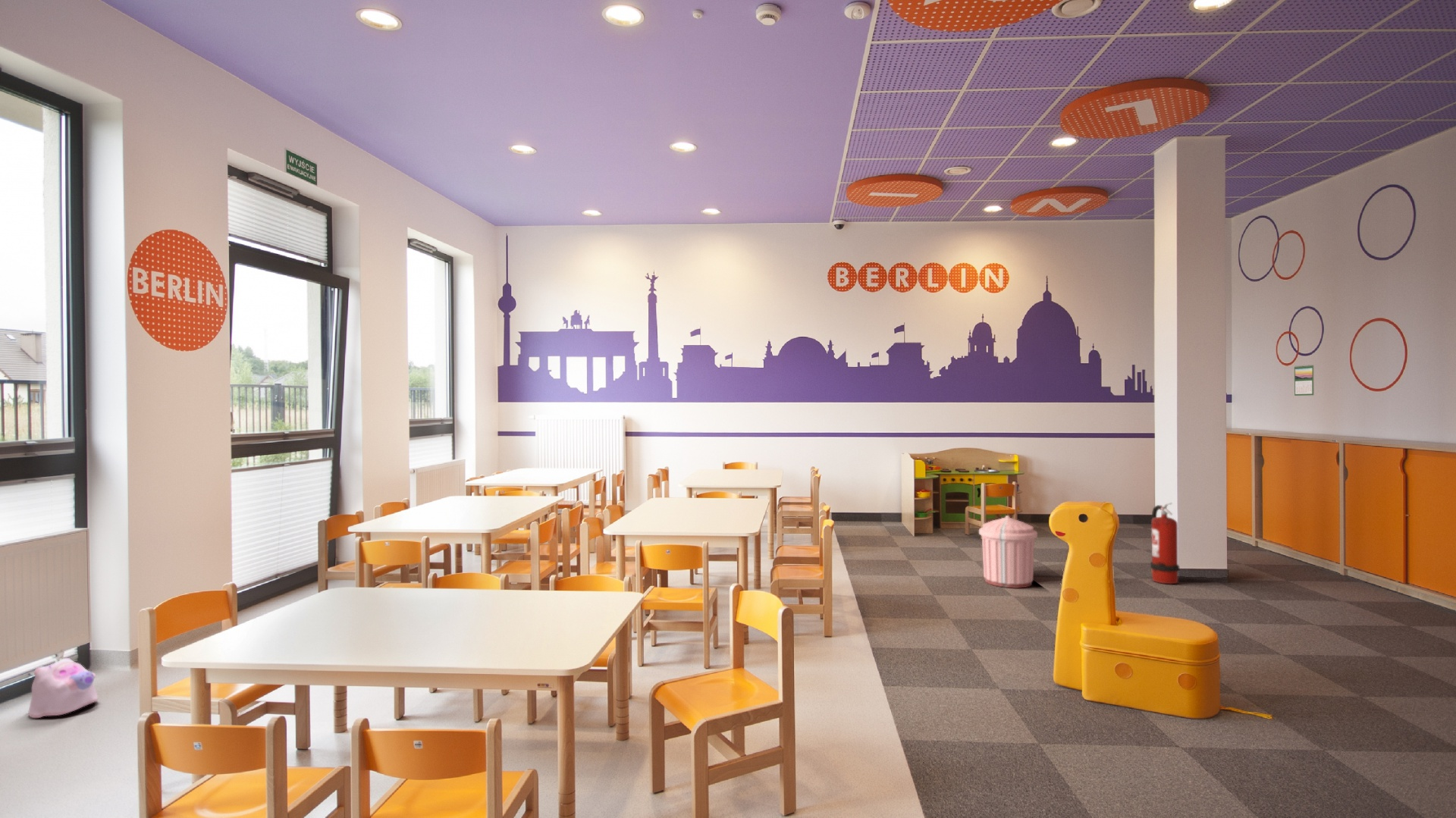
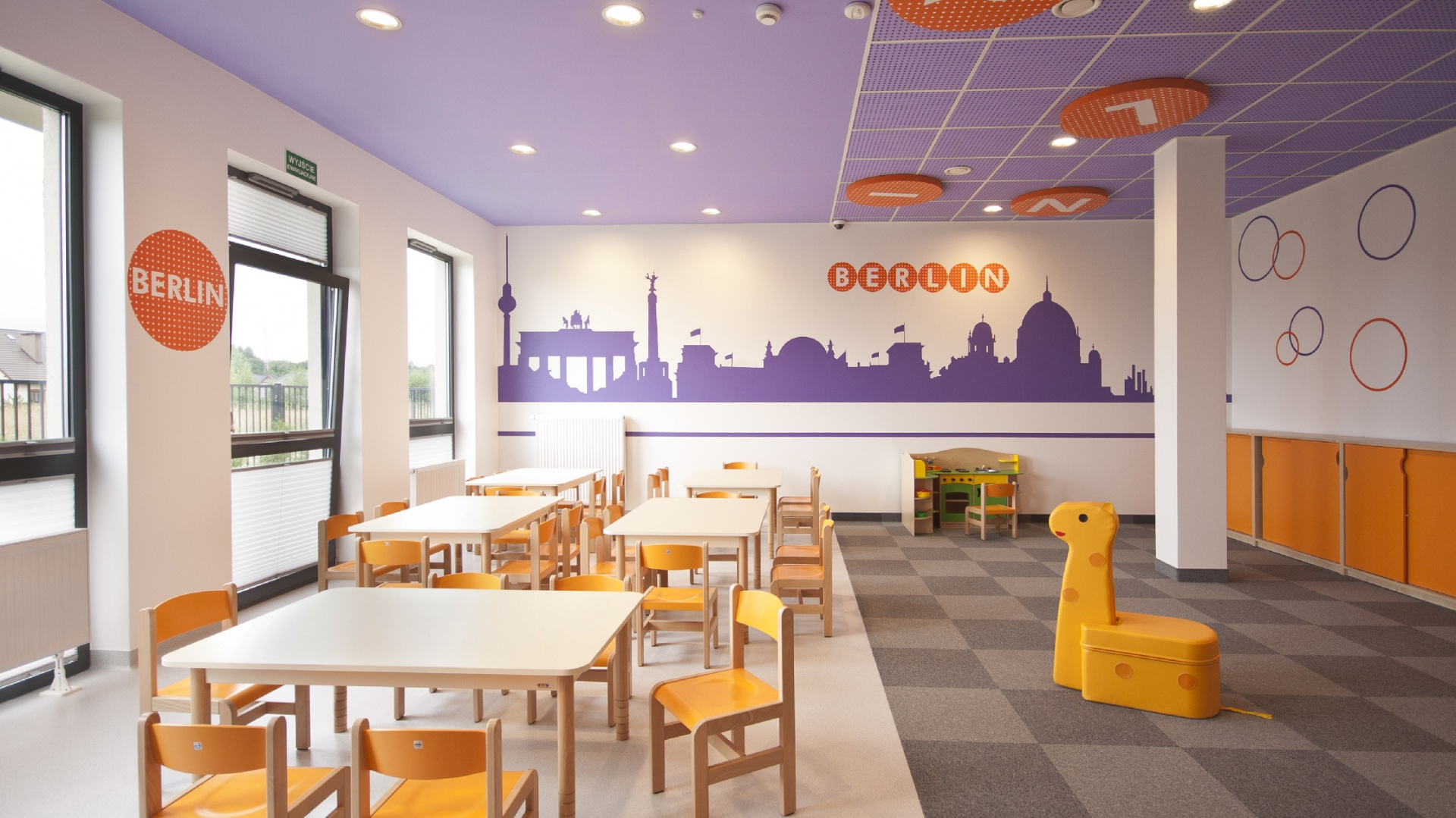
- trash can [978,515,1038,589]
- calendar [1294,364,1315,396]
- plush toy [27,657,99,719]
- fire extinguisher [1150,502,1180,585]
